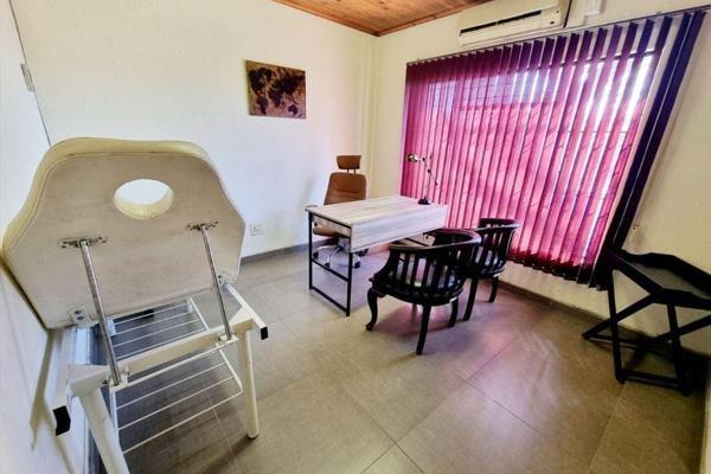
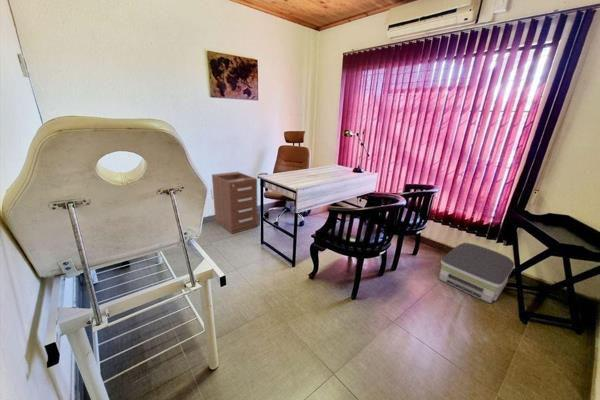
+ air purifier [438,242,515,305]
+ filing cabinet [211,171,259,235]
